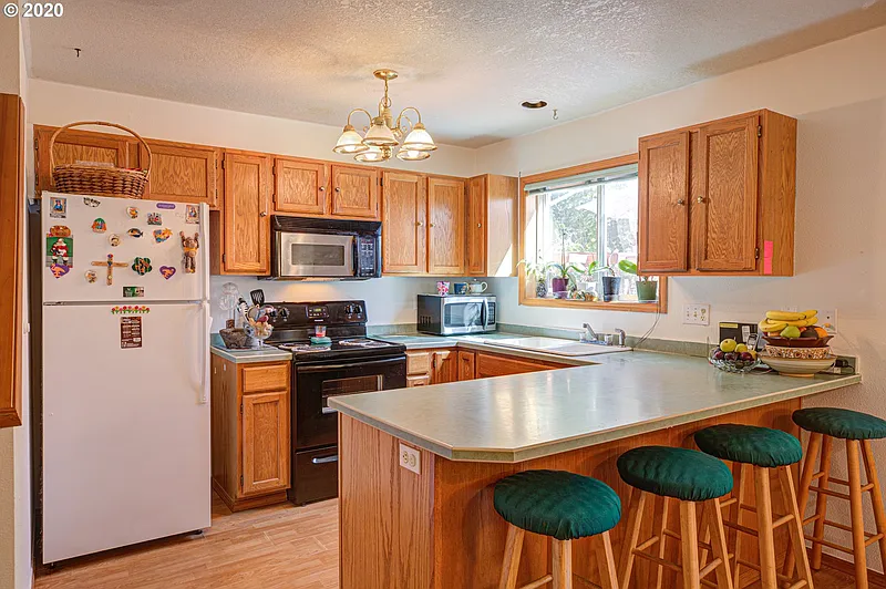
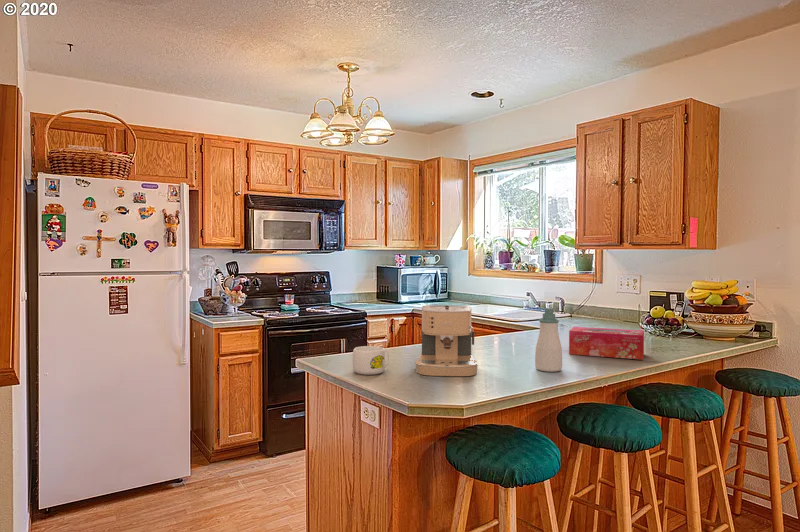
+ mug [352,345,390,376]
+ soap bottle [534,307,563,373]
+ coffee maker [414,304,479,377]
+ tissue box [568,326,645,361]
